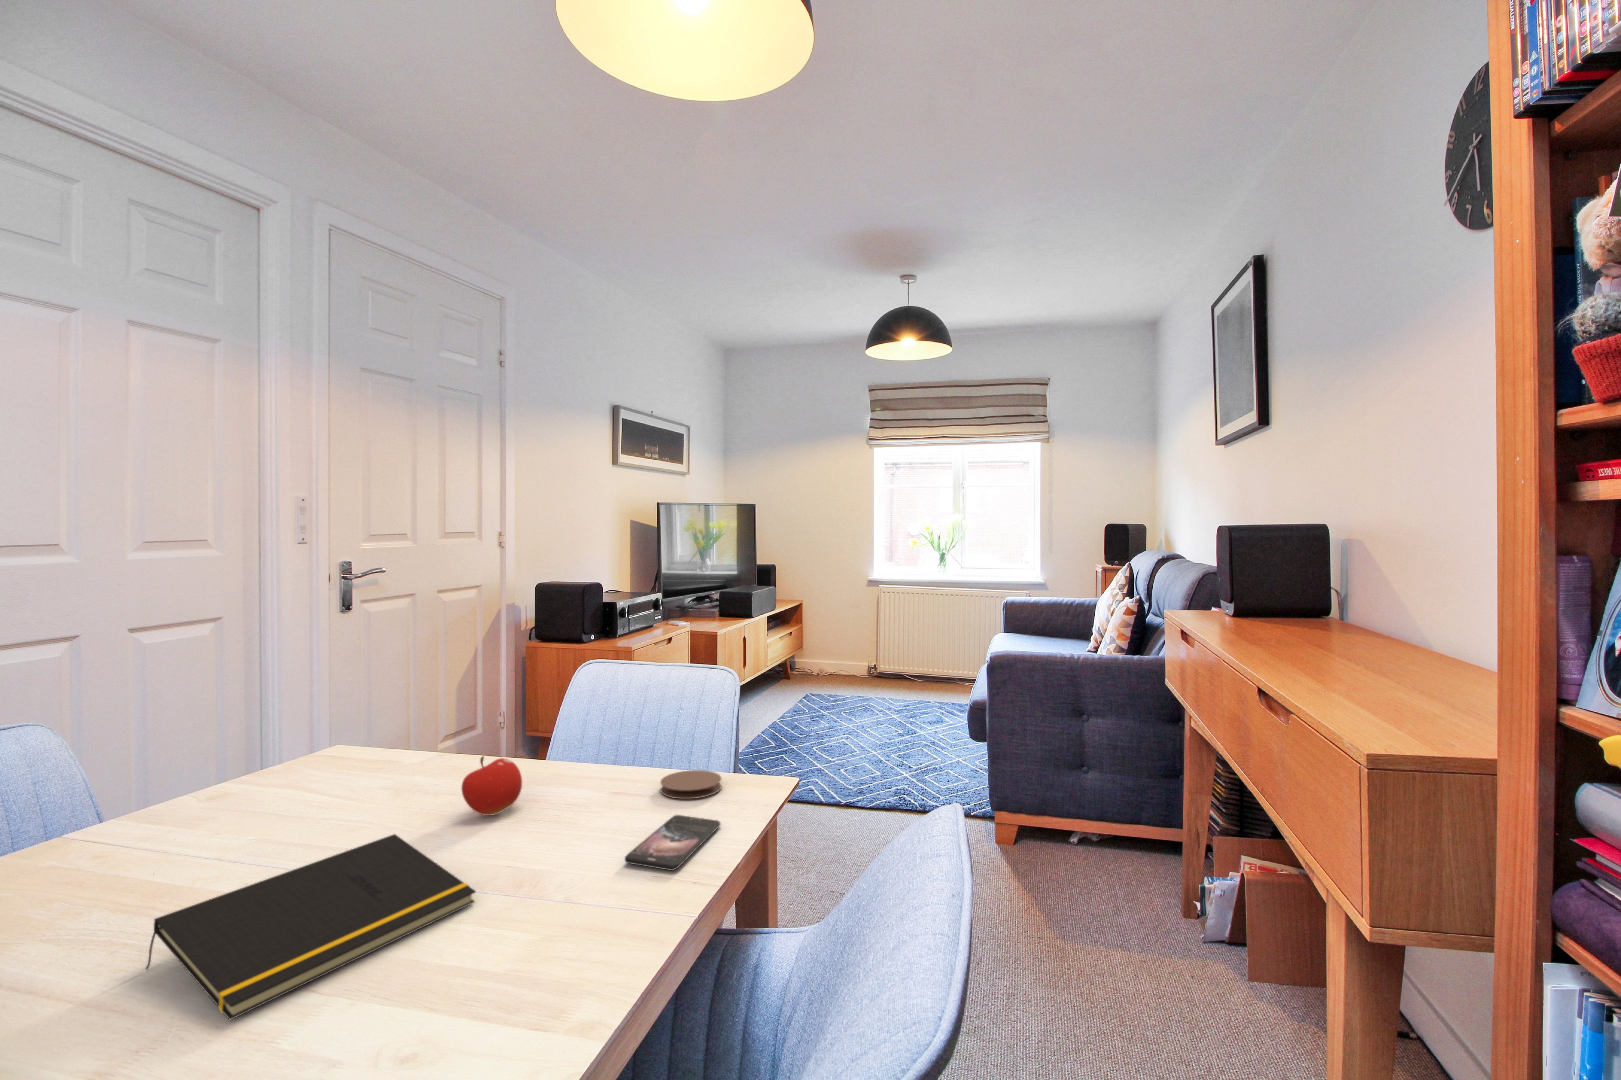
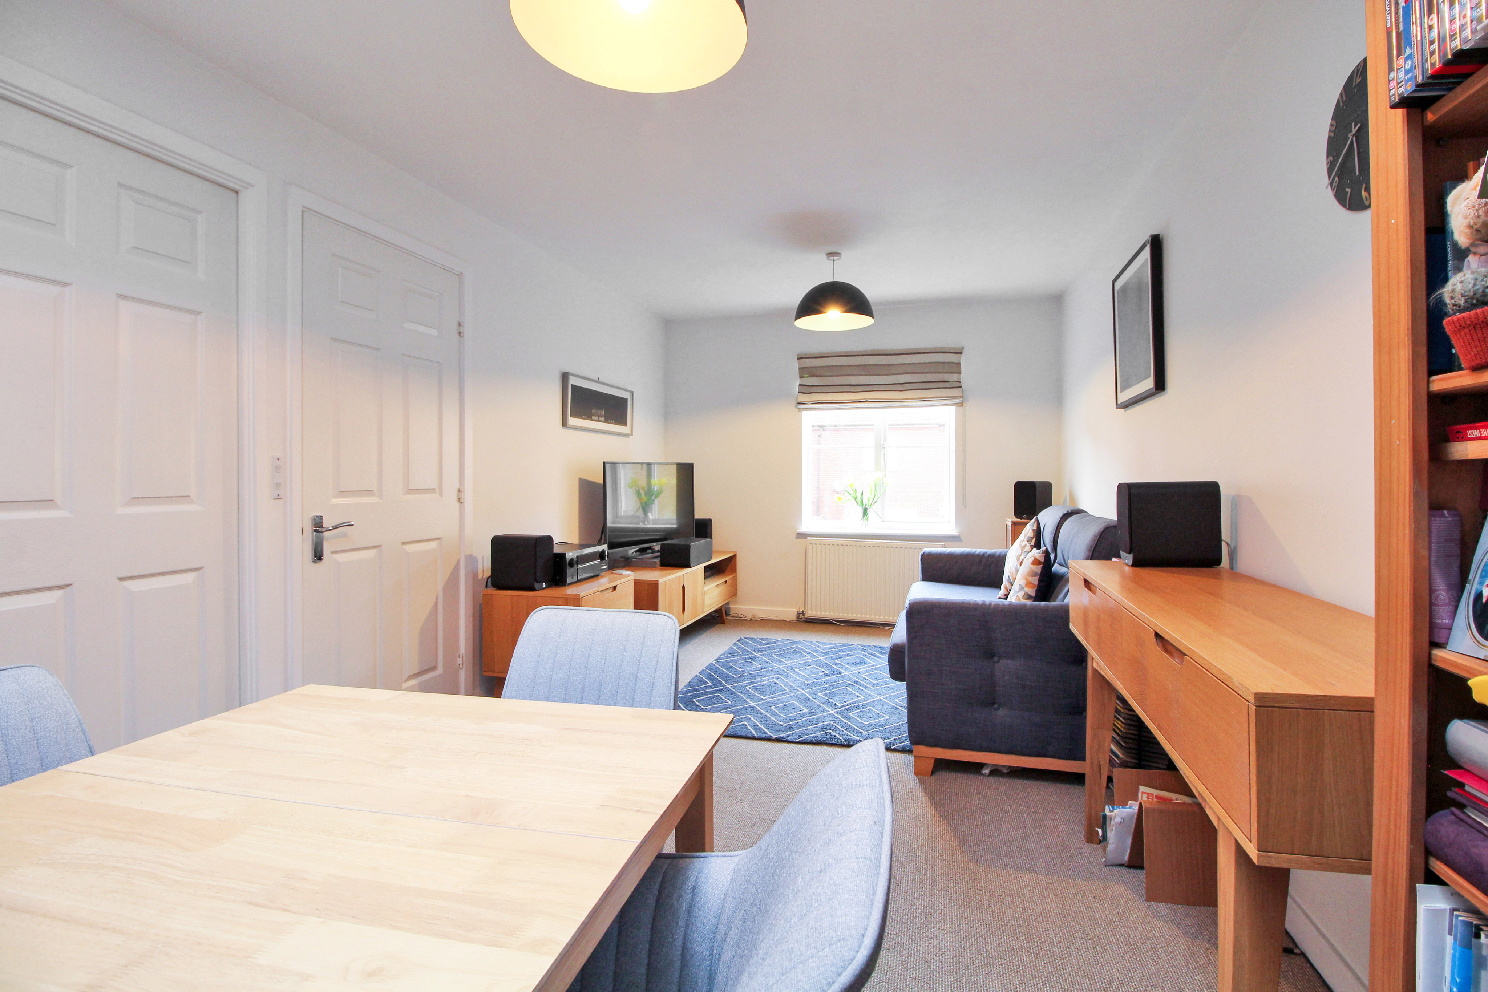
- coaster [660,770,722,799]
- notepad [145,834,476,1021]
- smartphone [625,815,721,870]
- fruit [461,756,522,816]
